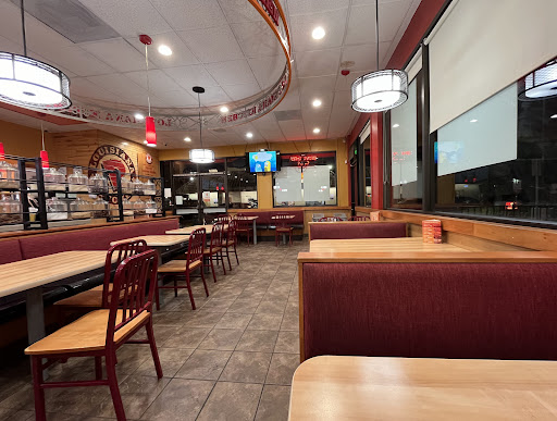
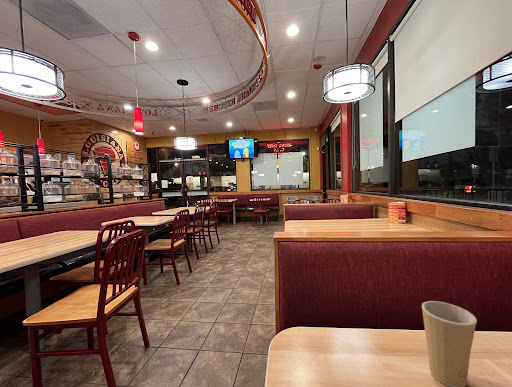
+ paper cup [421,300,478,387]
